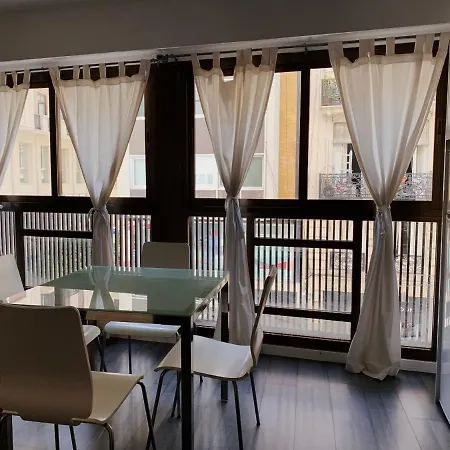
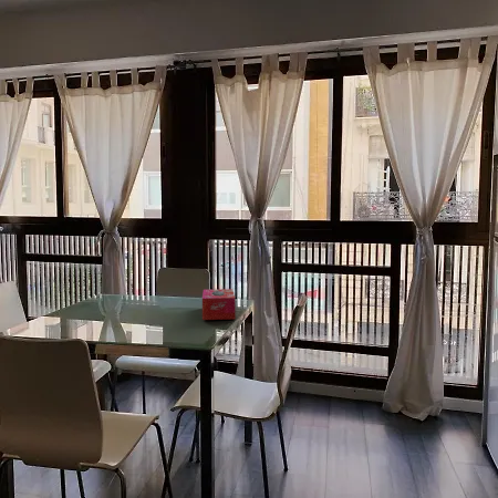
+ tissue box [201,288,237,321]
